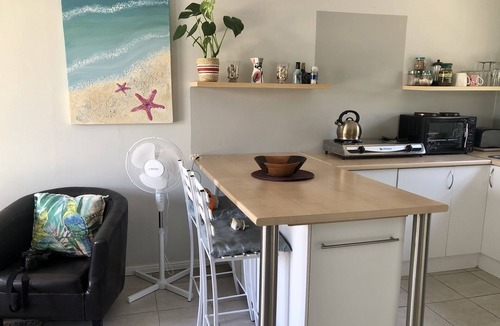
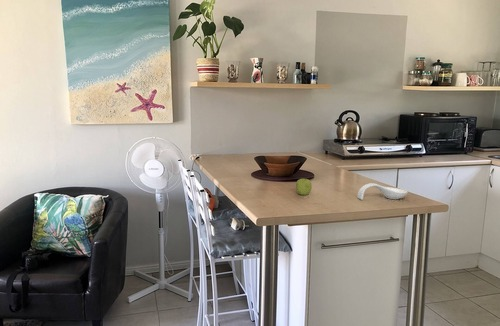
+ spoon rest [356,182,409,201]
+ fruit [295,178,313,196]
